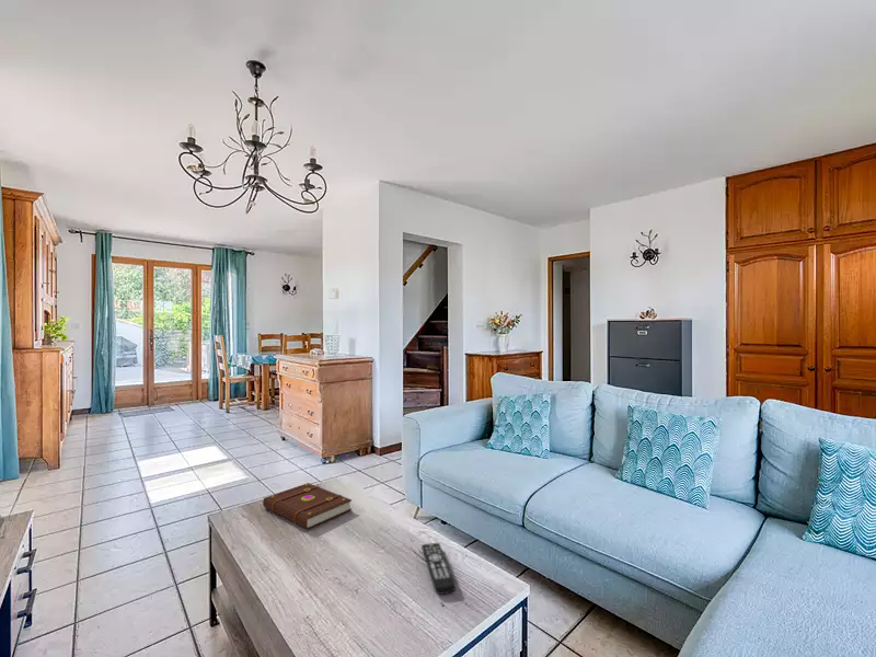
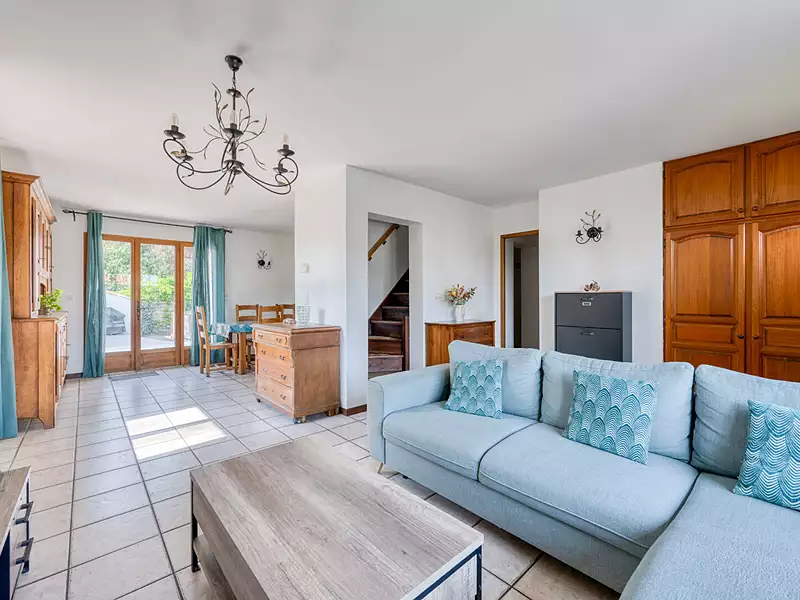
- remote control [420,542,457,596]
- book [262,482,353,530]
